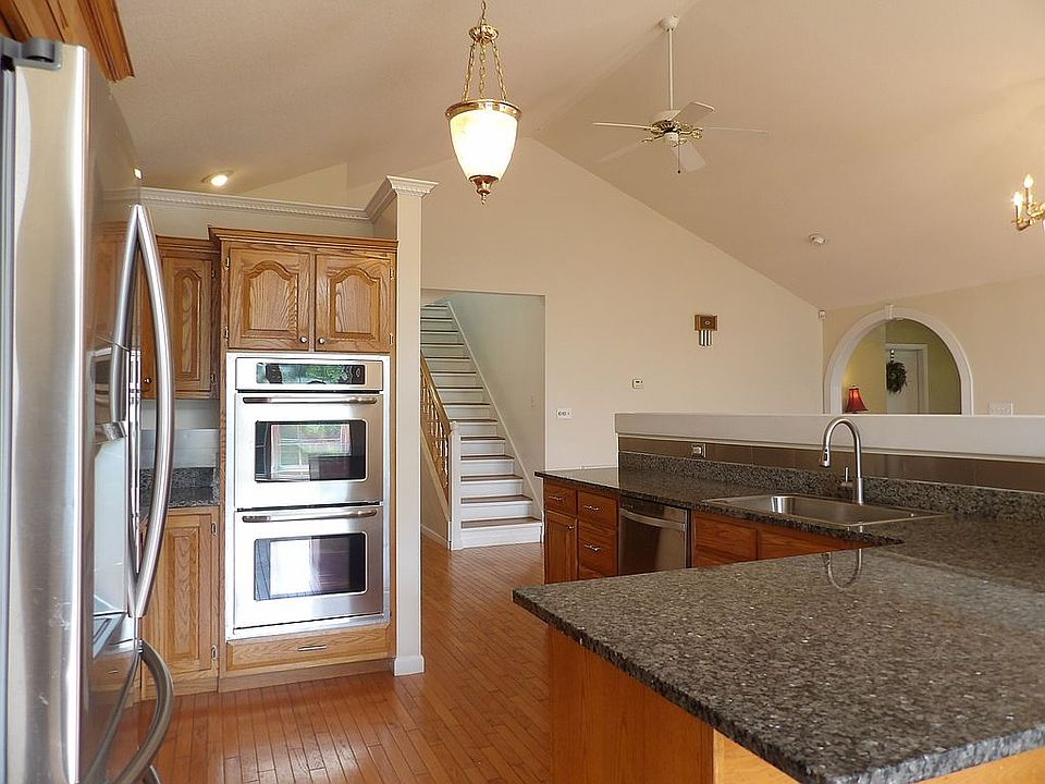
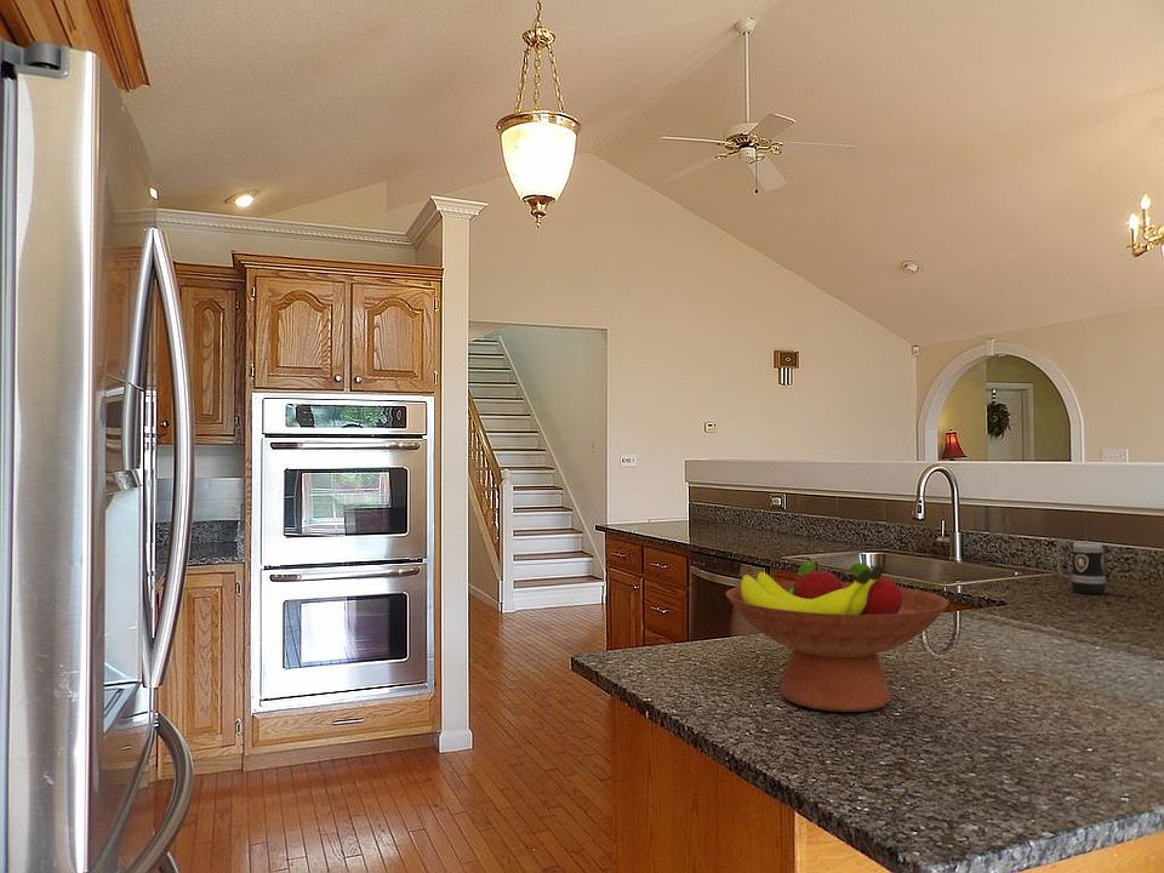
+ mug [1055,540,1107,595]
+ fruit bowl [725,560,951,713]
